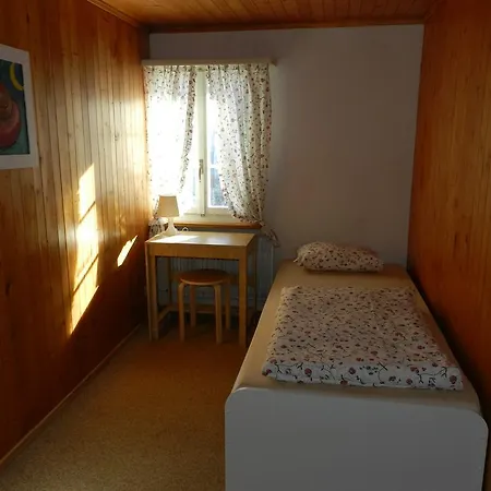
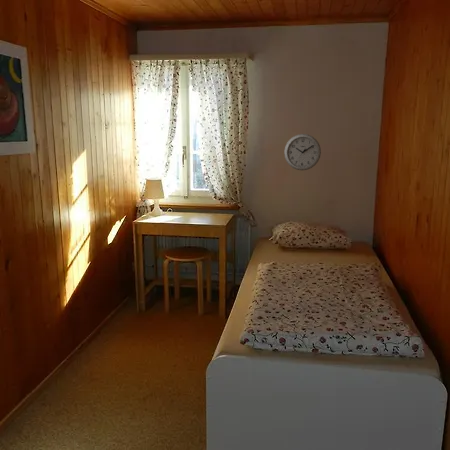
+ wall clock [283,133,322,171]
